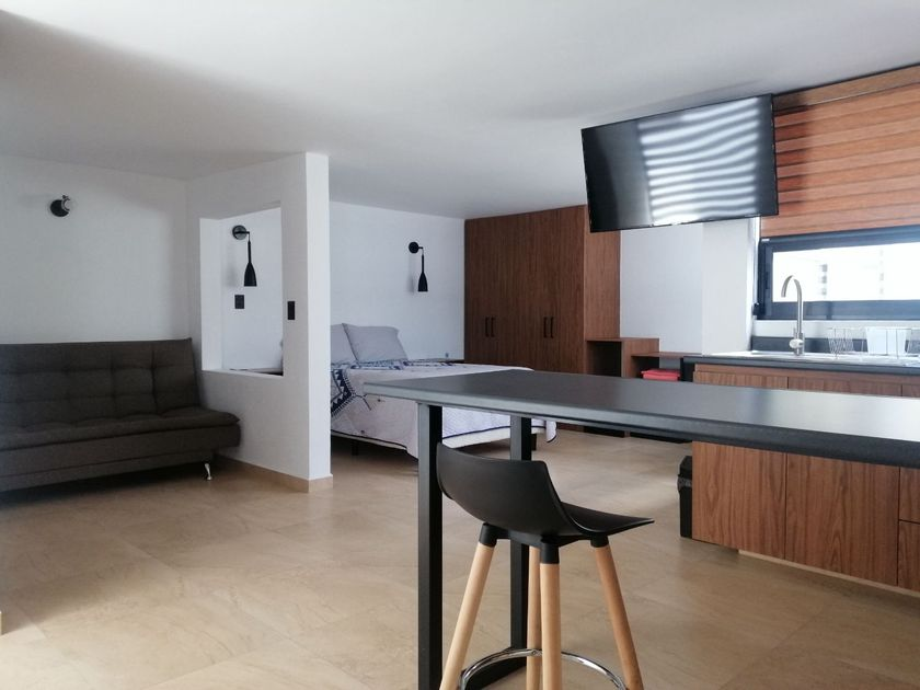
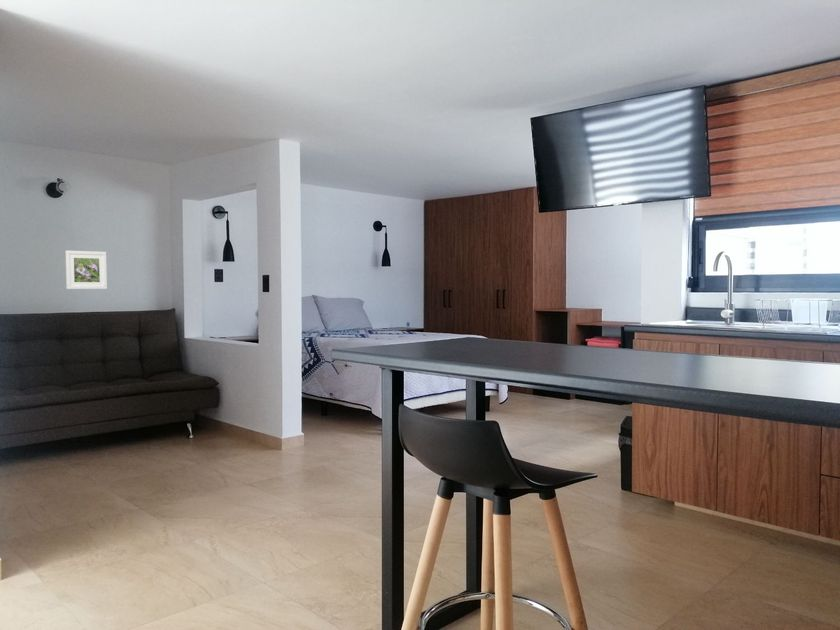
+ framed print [64,250,108,290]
